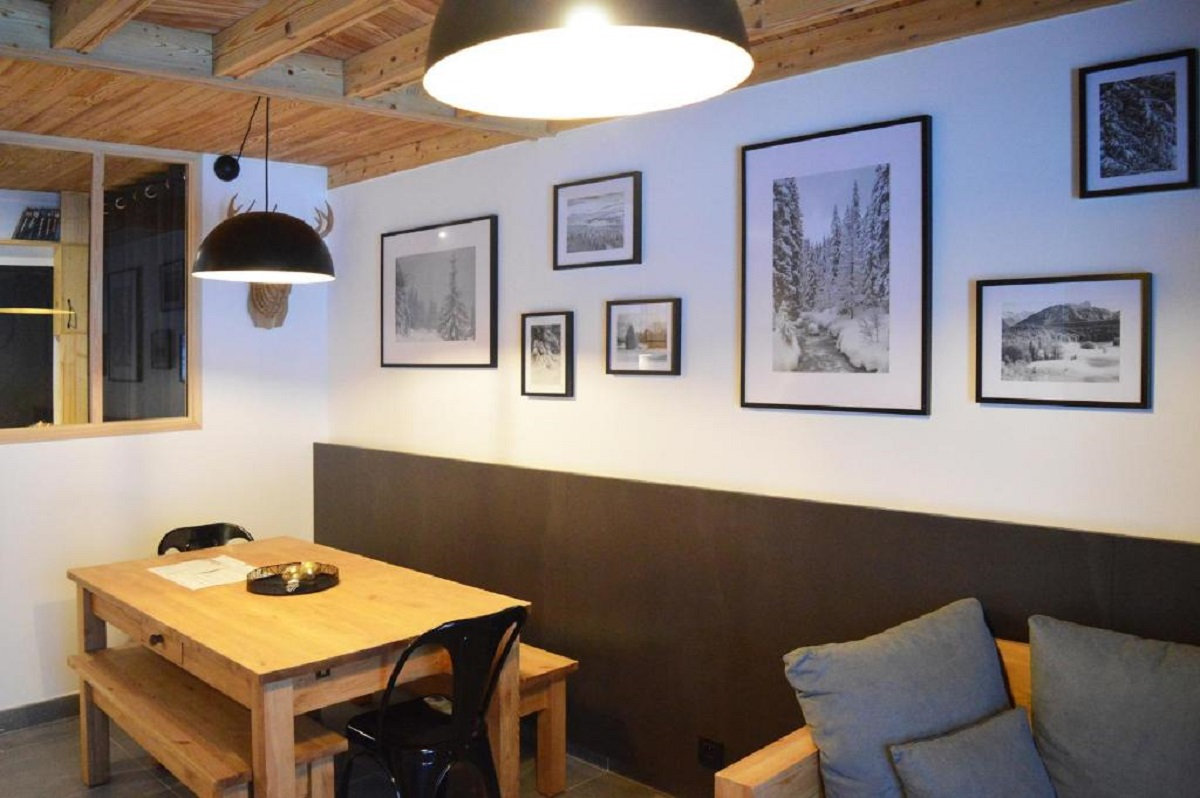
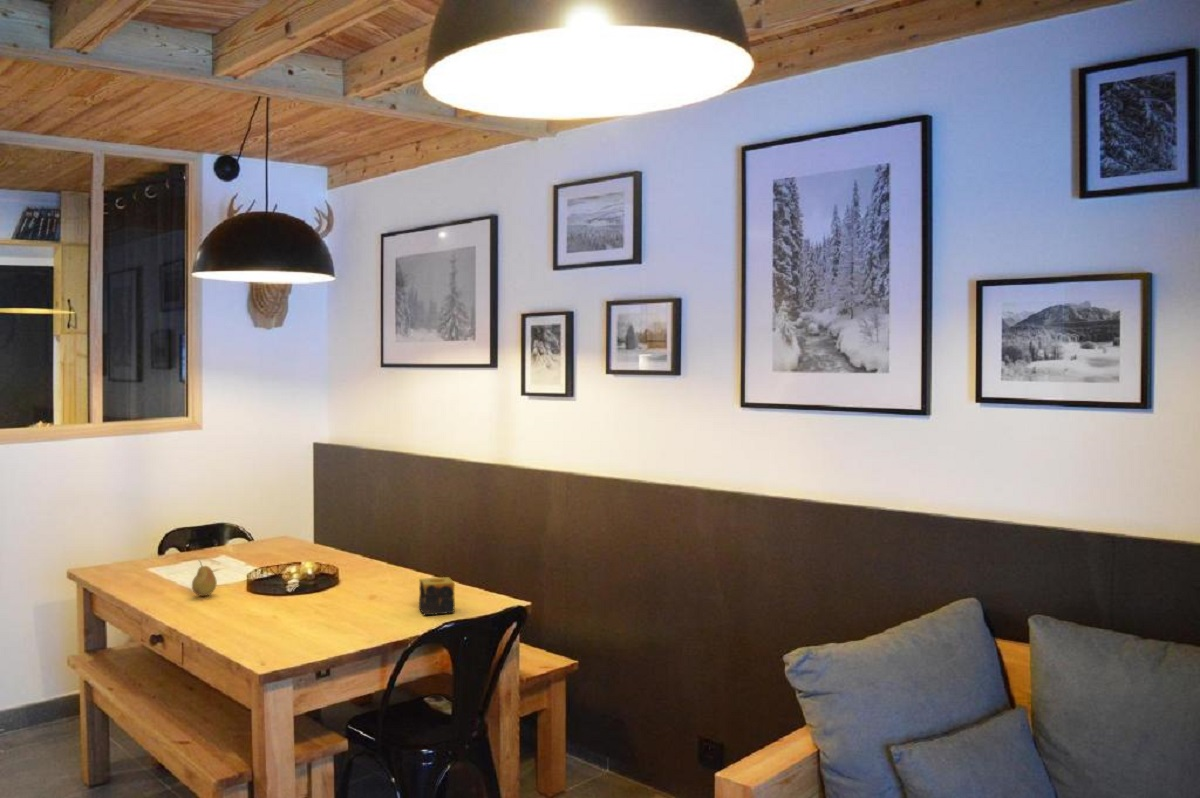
+ candle [418,576,456,616]
+ fruit [191,559,218,597]
